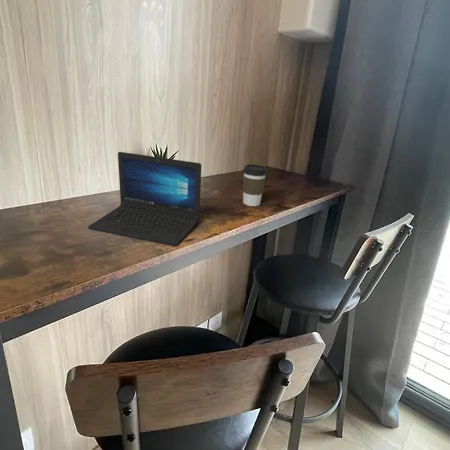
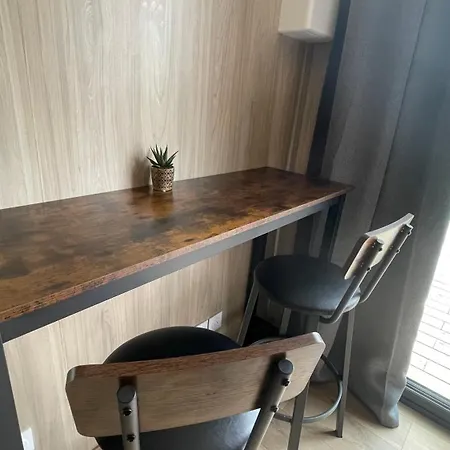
- laptop [87,151,202,247]
- coffee cup [242,163,268,207]
